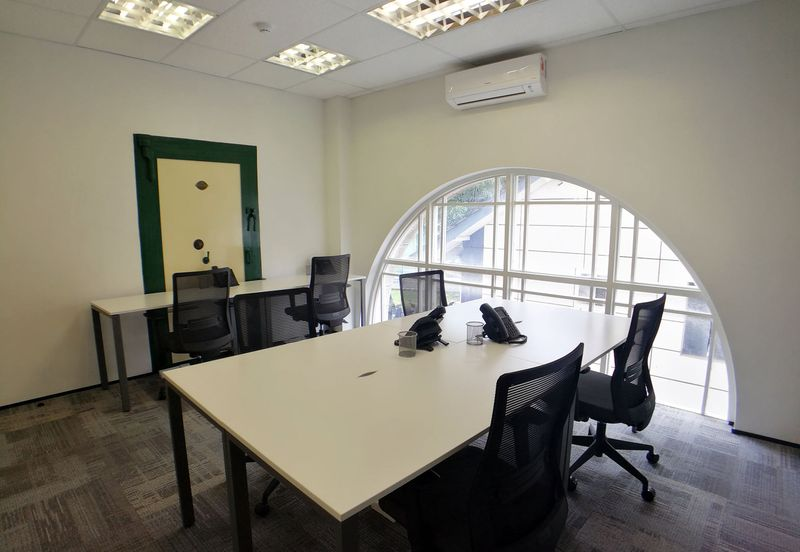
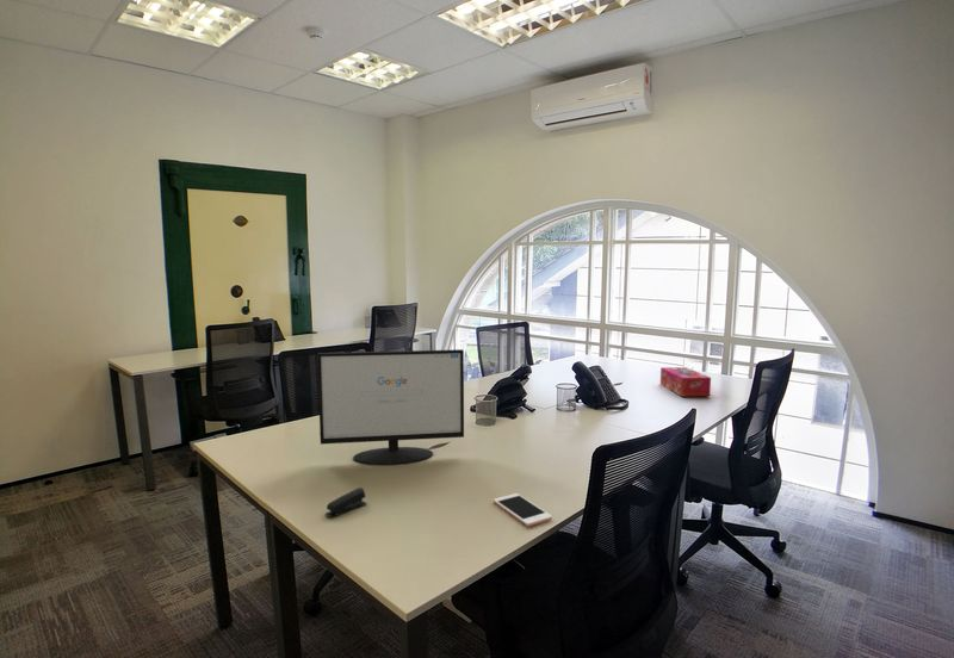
+ computer monitor [316,348,465,466]
+ tissue box [659,366,712,398]
+ cell phone [493,492,553,528]
+ stapler [324,486,367,519]
